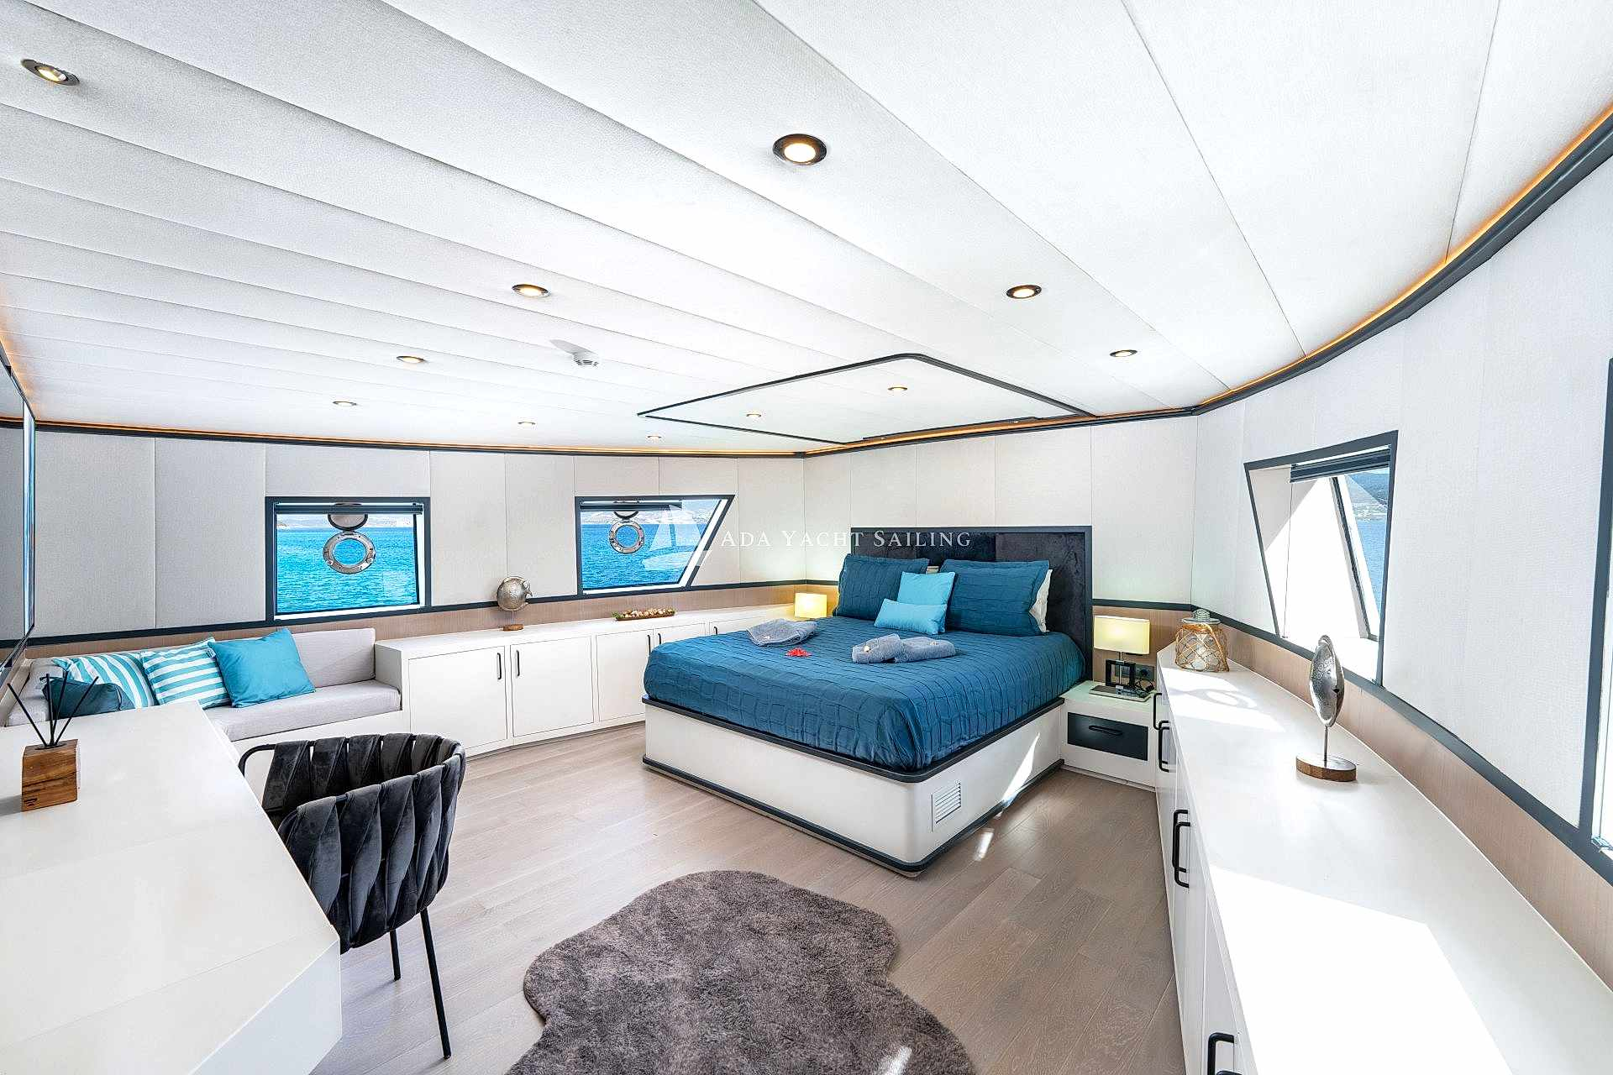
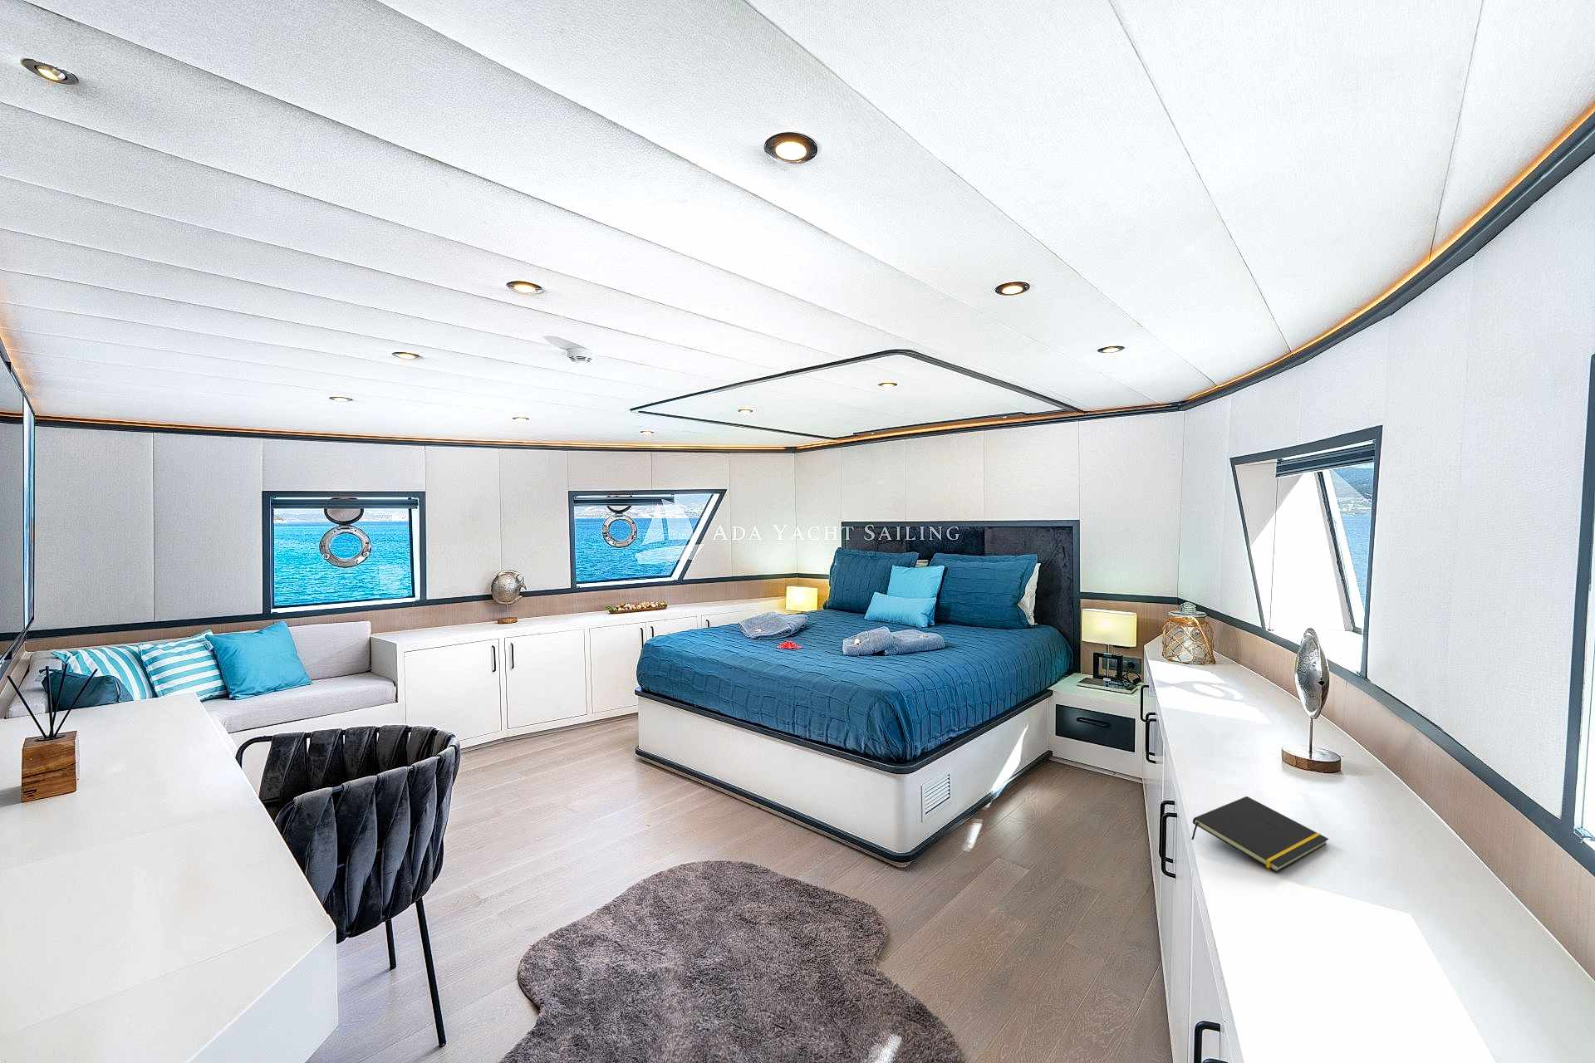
+ notepad [1190,796,1329,873]
